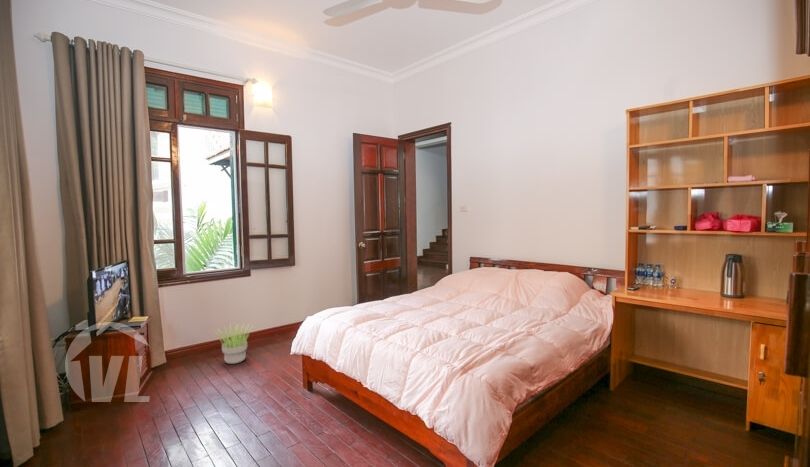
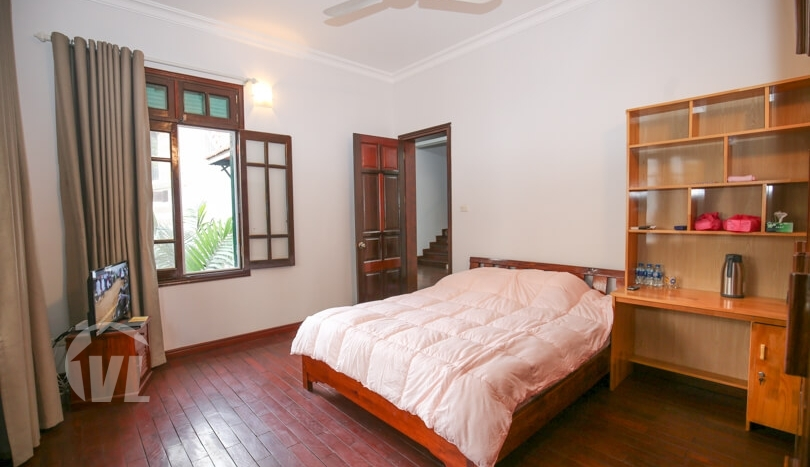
- potted plant [216,323,253,365]
